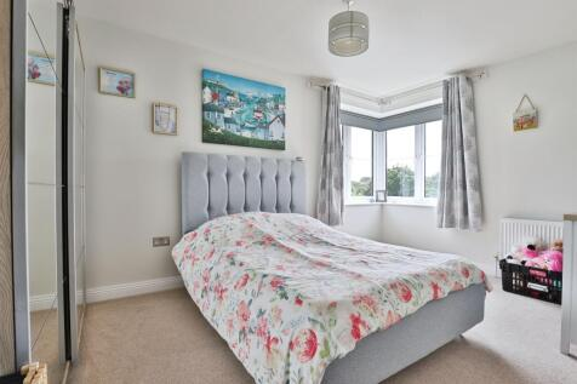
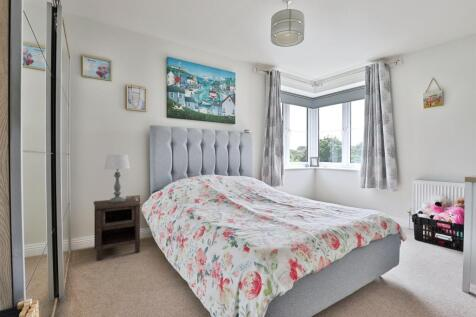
+ table lamp [104,154,131,203]
+ nightstand [92,197,142,262]
